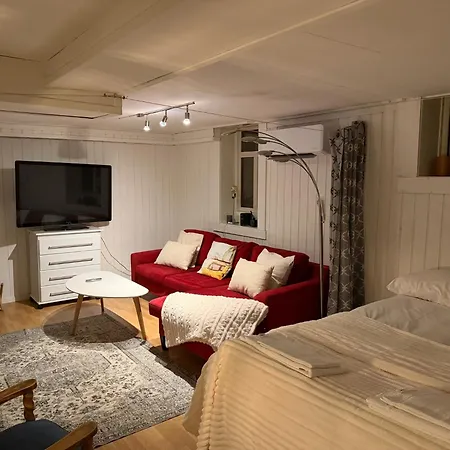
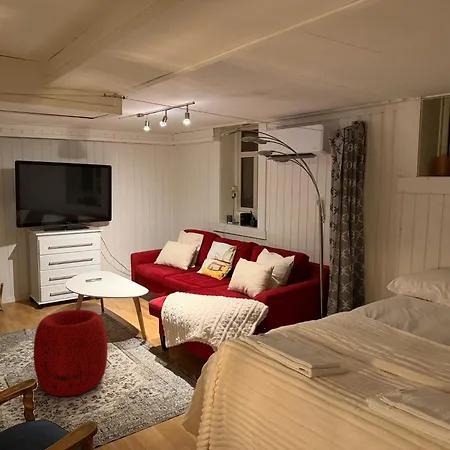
+ pouf [33,309,109,397]
